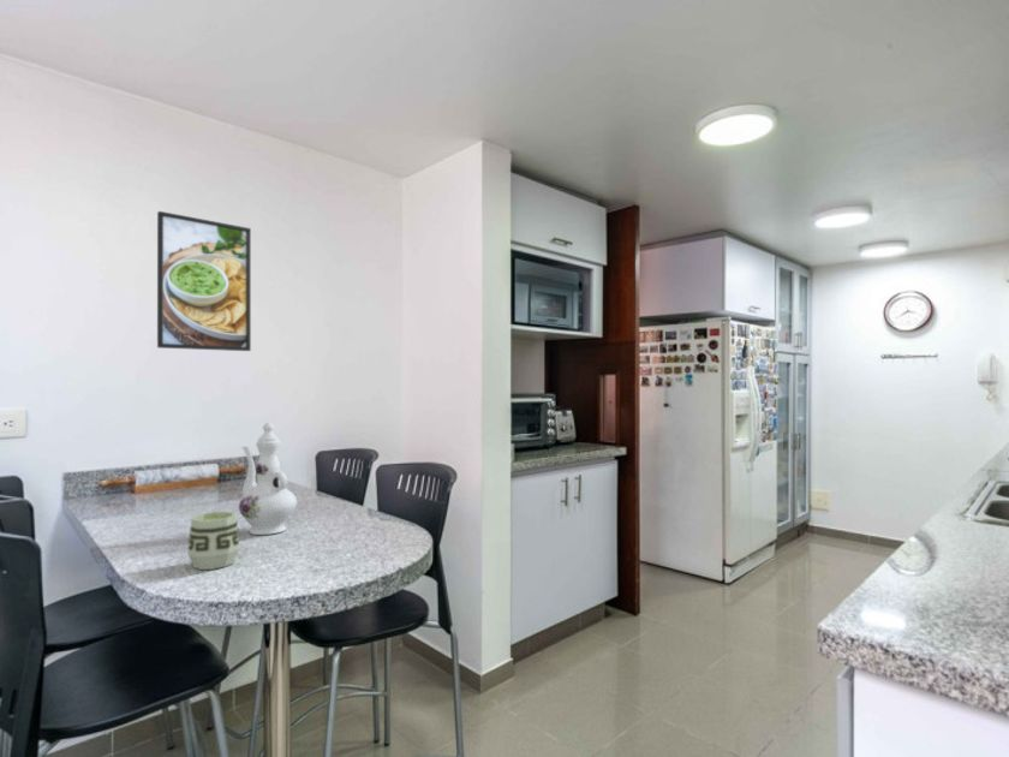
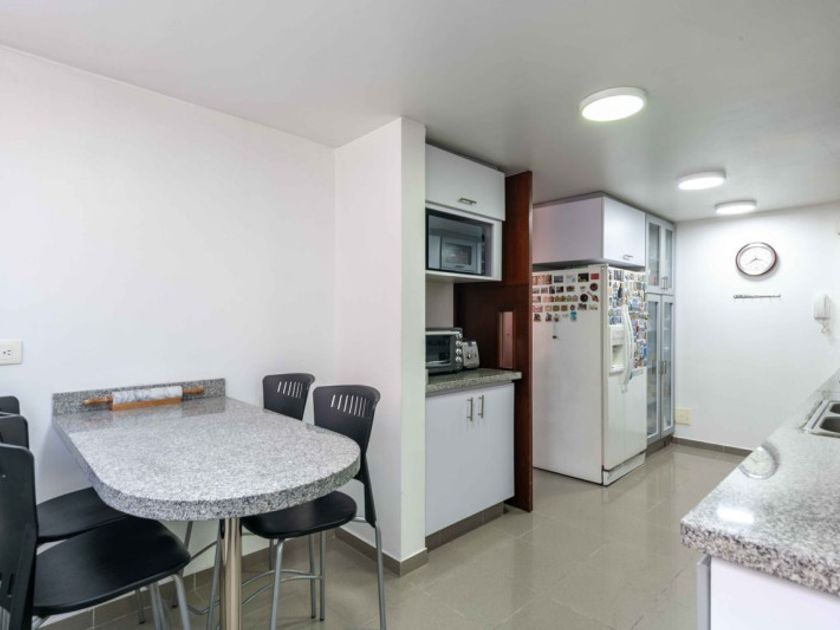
- cup [186,511,241,571]
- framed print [156,210,252,352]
- chinaware [238,422,298,536]
